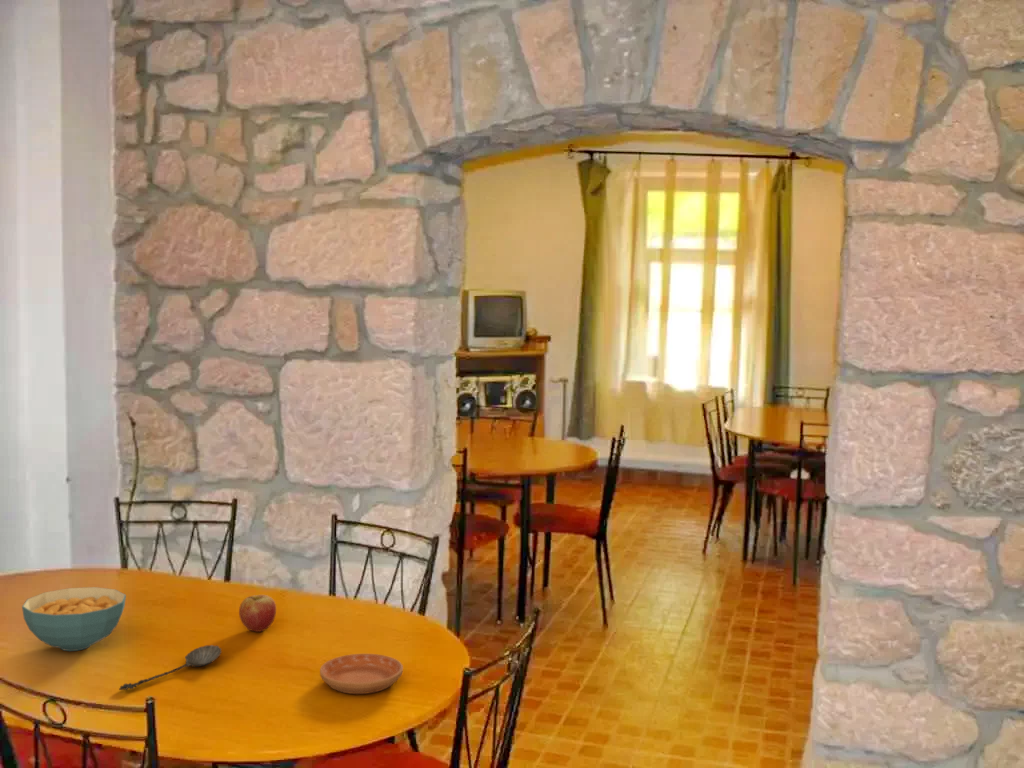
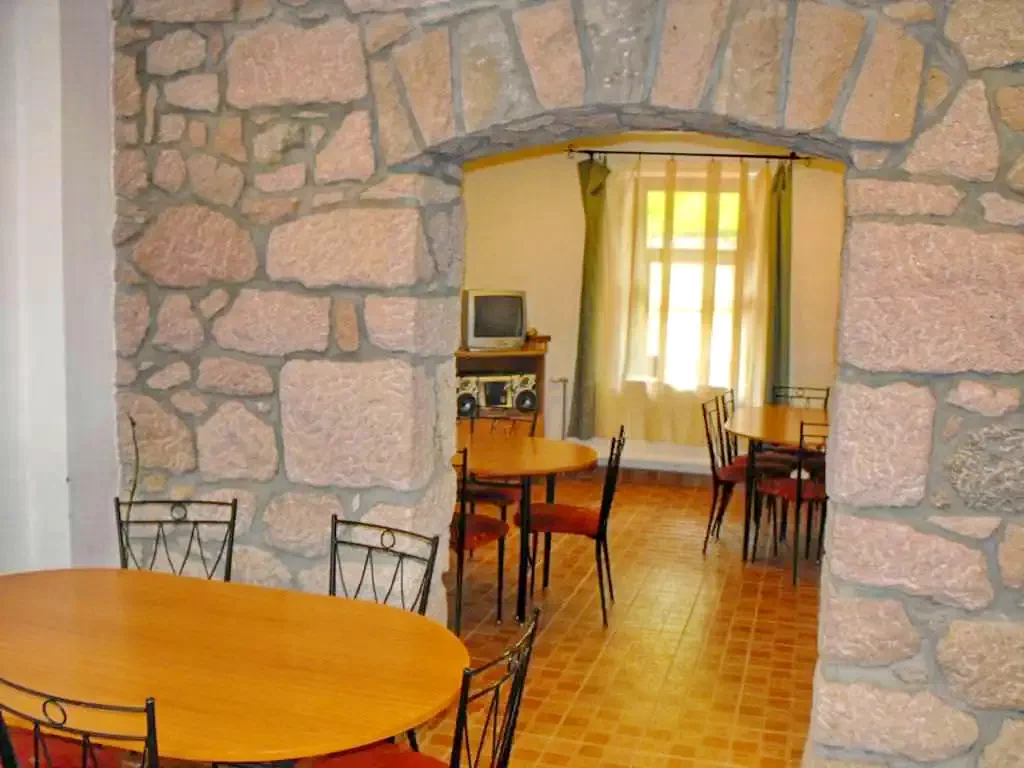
- saucer [319,653,404,695]
- cereal bowl [21,586,127,652]
- spoon [118,644,222,691]
- fruit [238,594,277,633]
